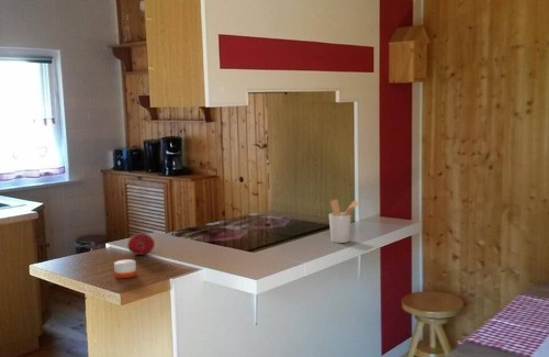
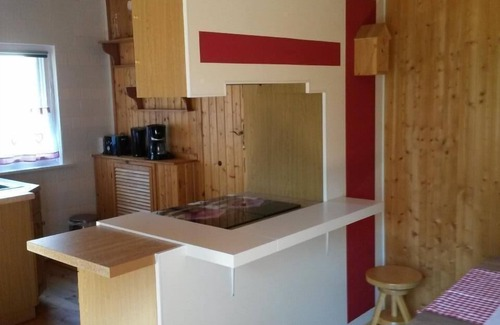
- candle [113,257,137,280]
- fruit [126,232,156,256]
- utensil holder [328,198,360,244]
